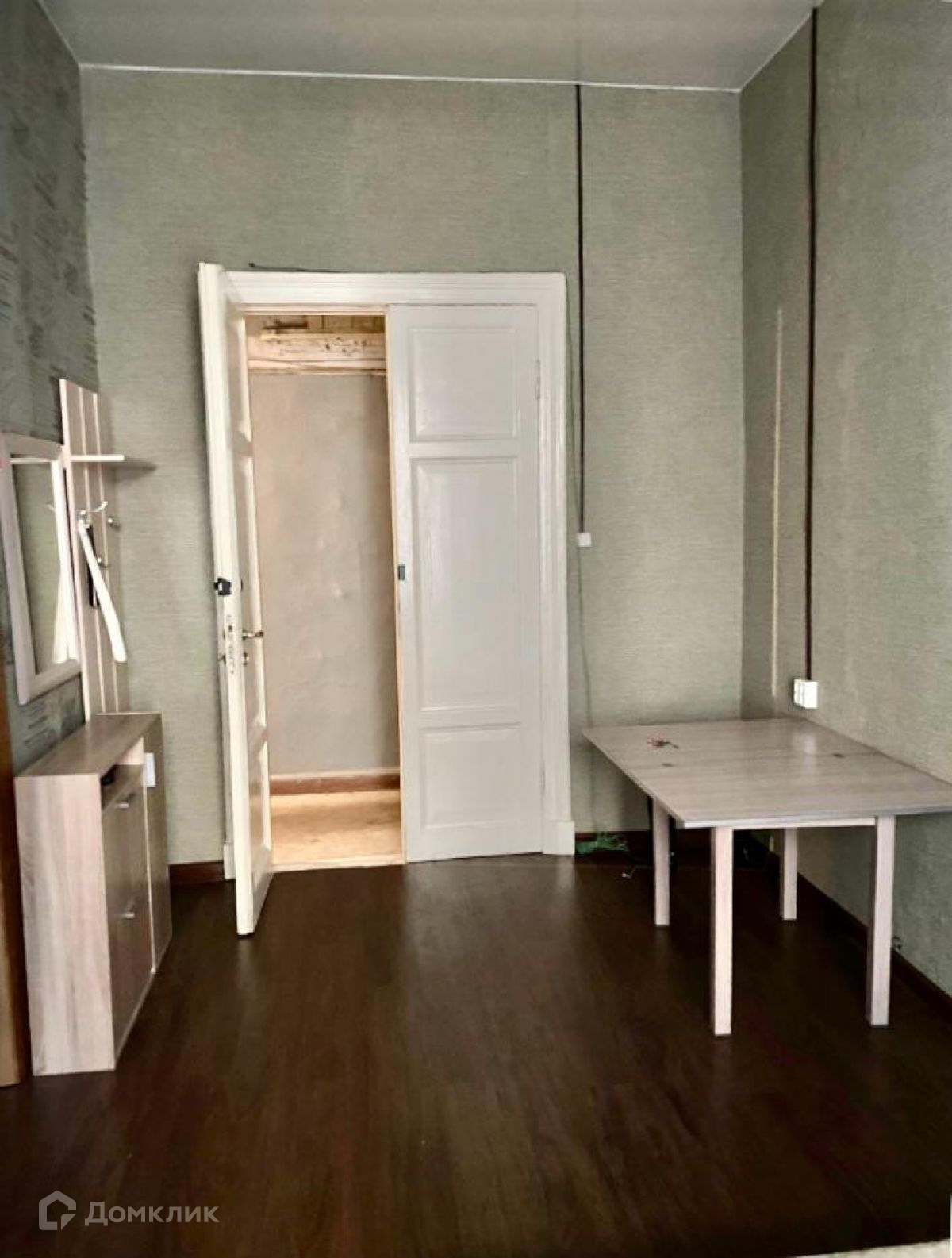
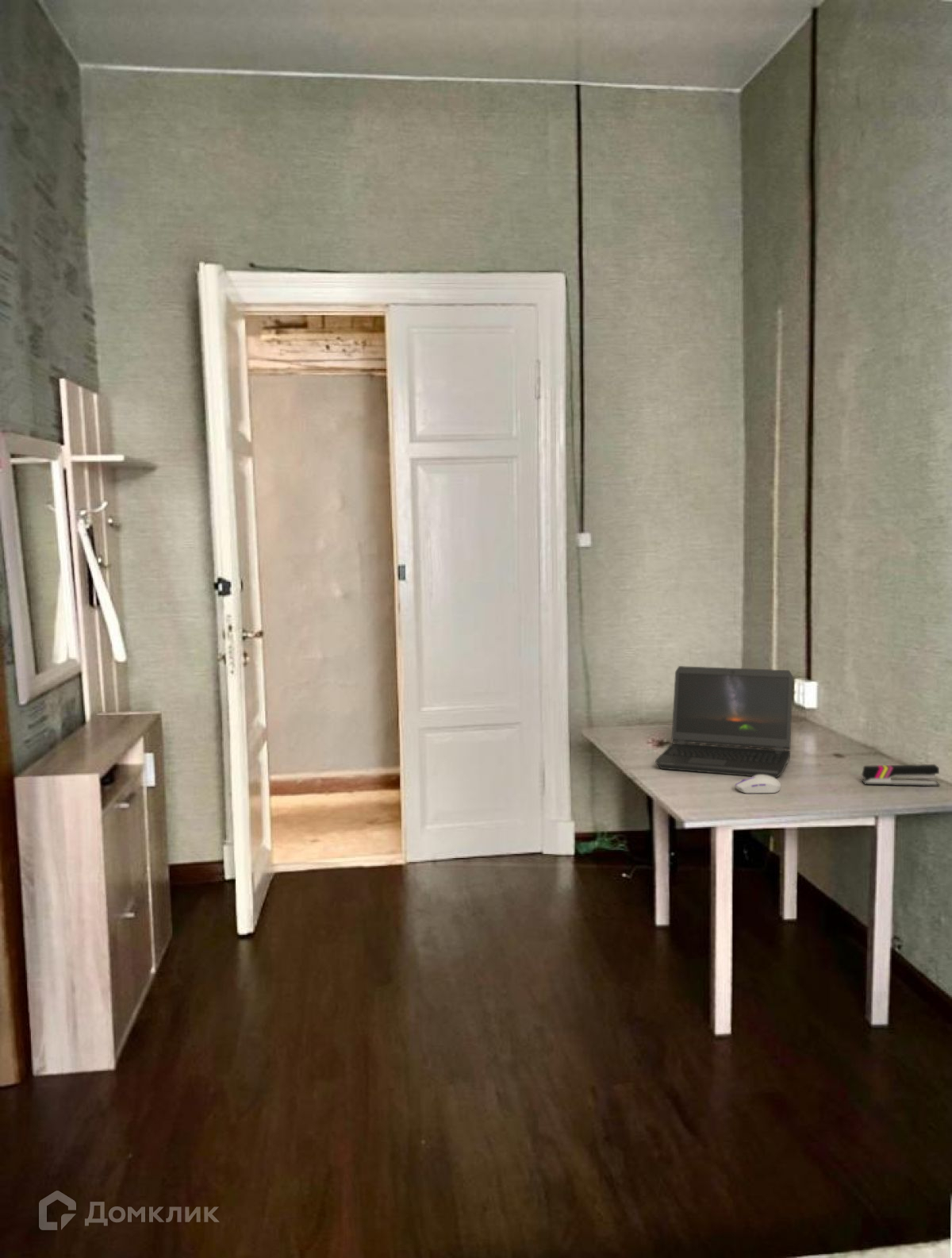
+ computer mouse [735,775,781,794]
+ stapler [861,764,940,787]
+ laptop computer [655,665,794,779]
